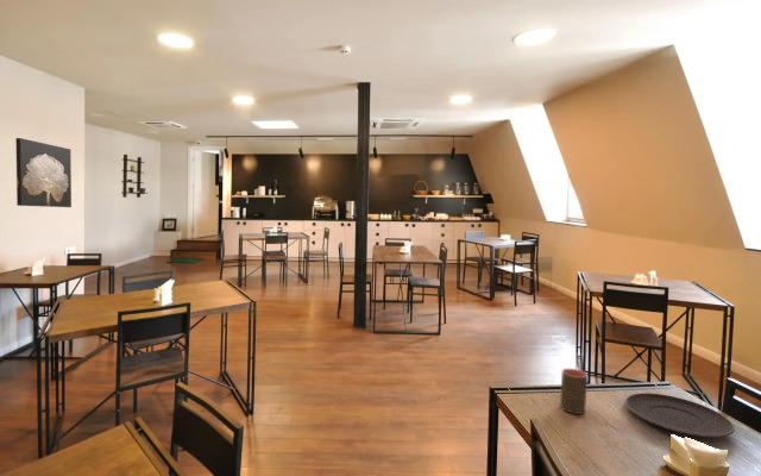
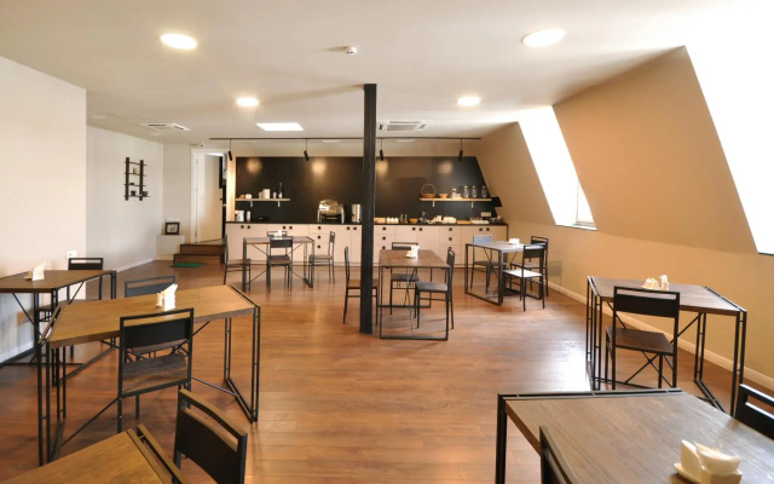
- cup [559,368,589,415]
- wall art [14,137,73,208]
- plate [624,392,736,439]
